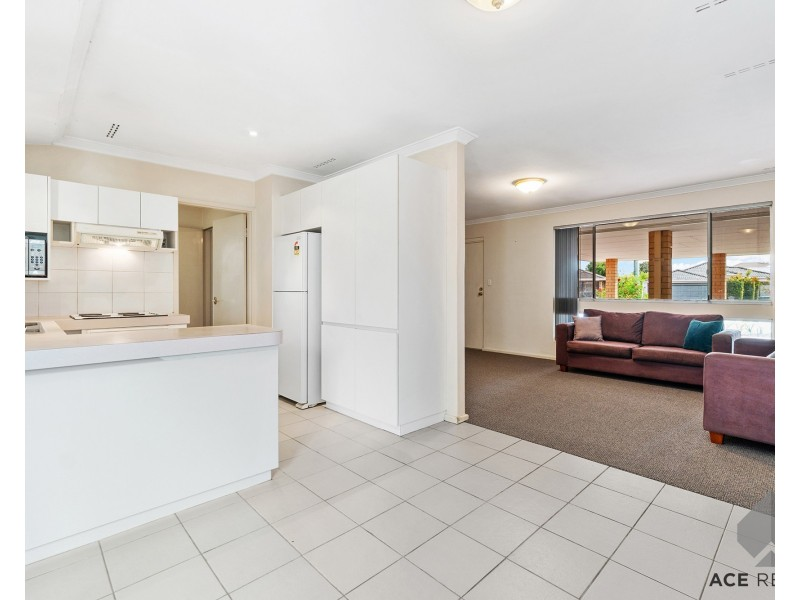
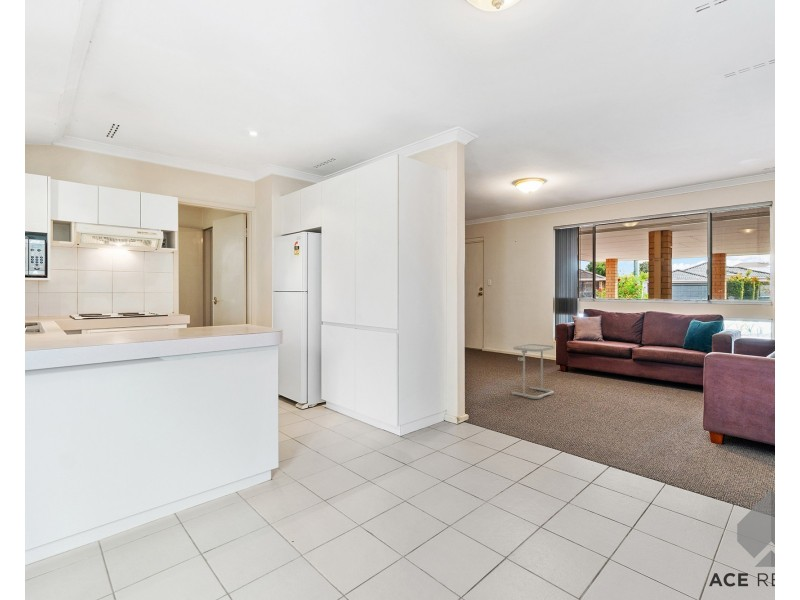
+ side table [511,343,555,400]
